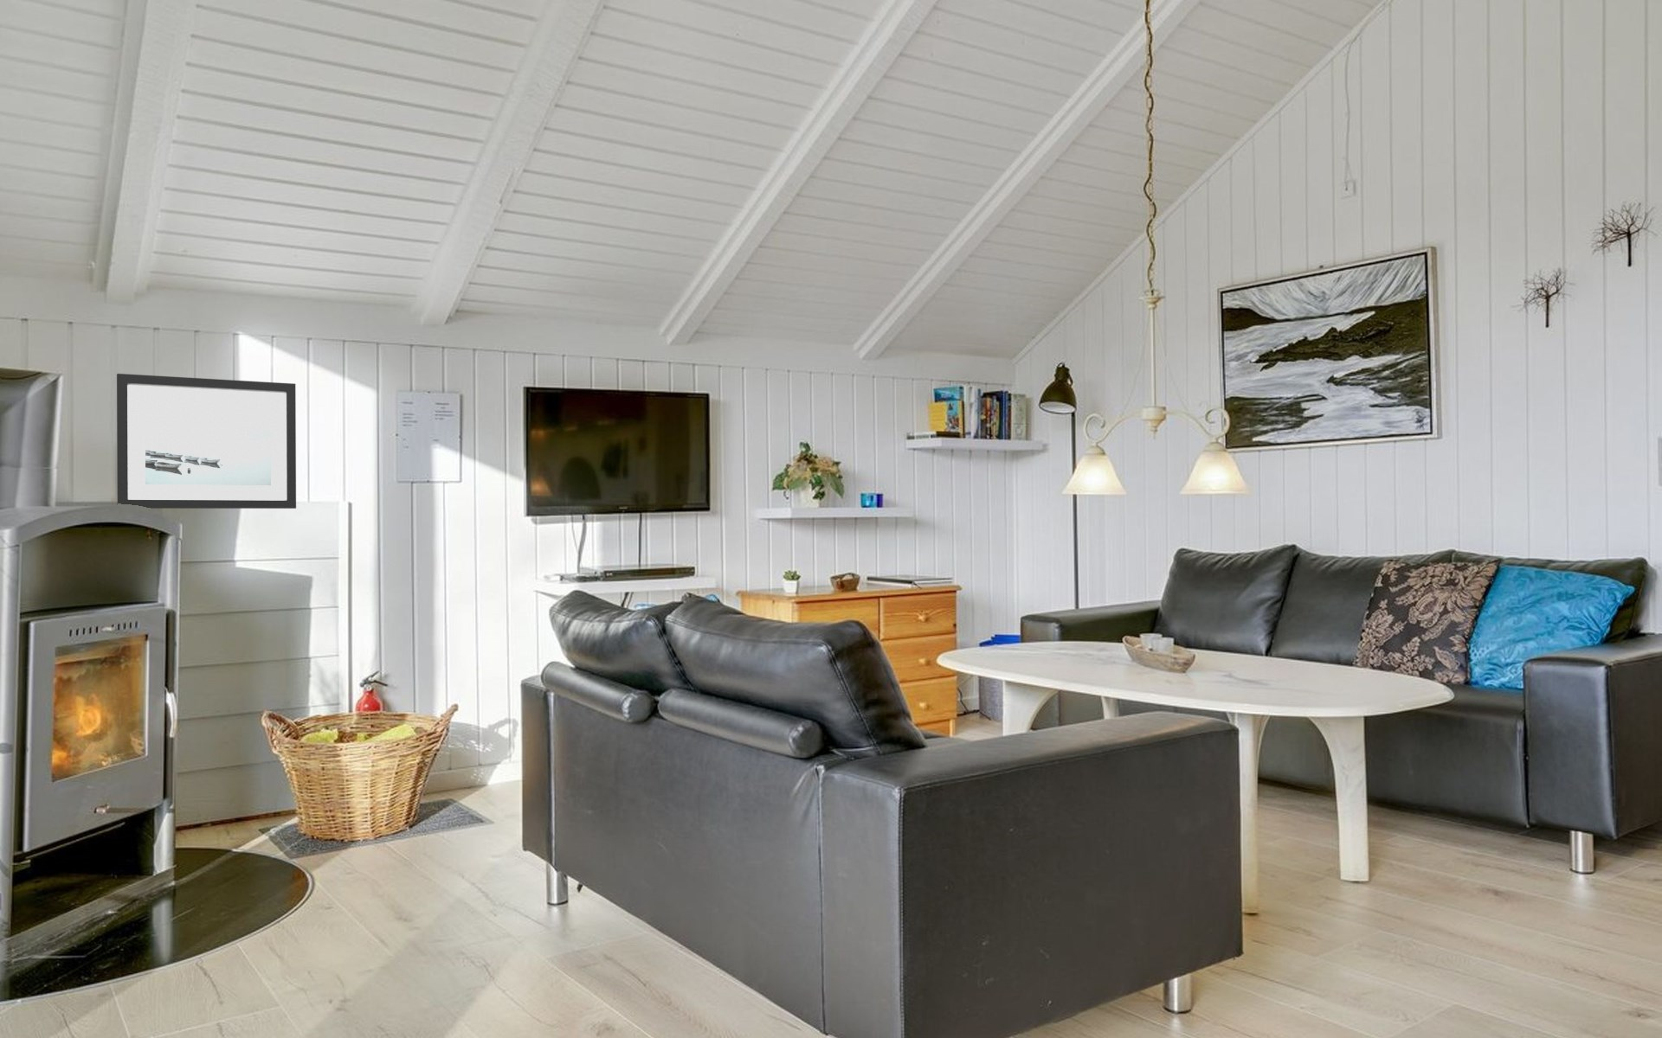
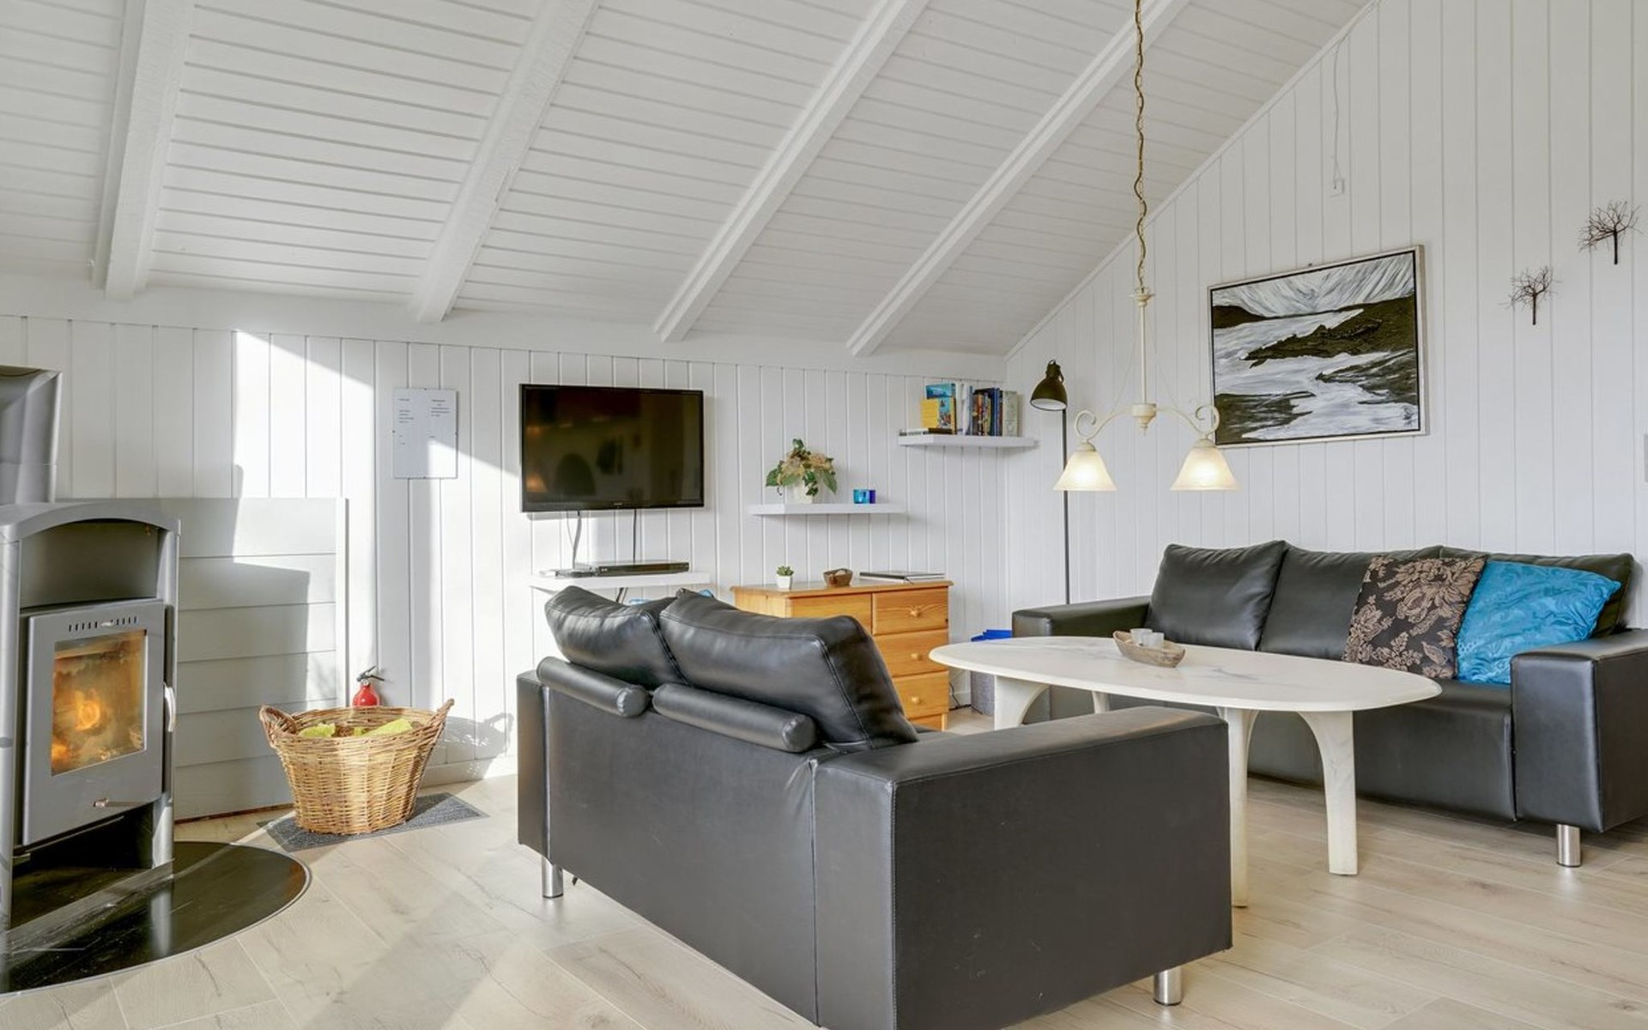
- wall art [116,373,297,509]
